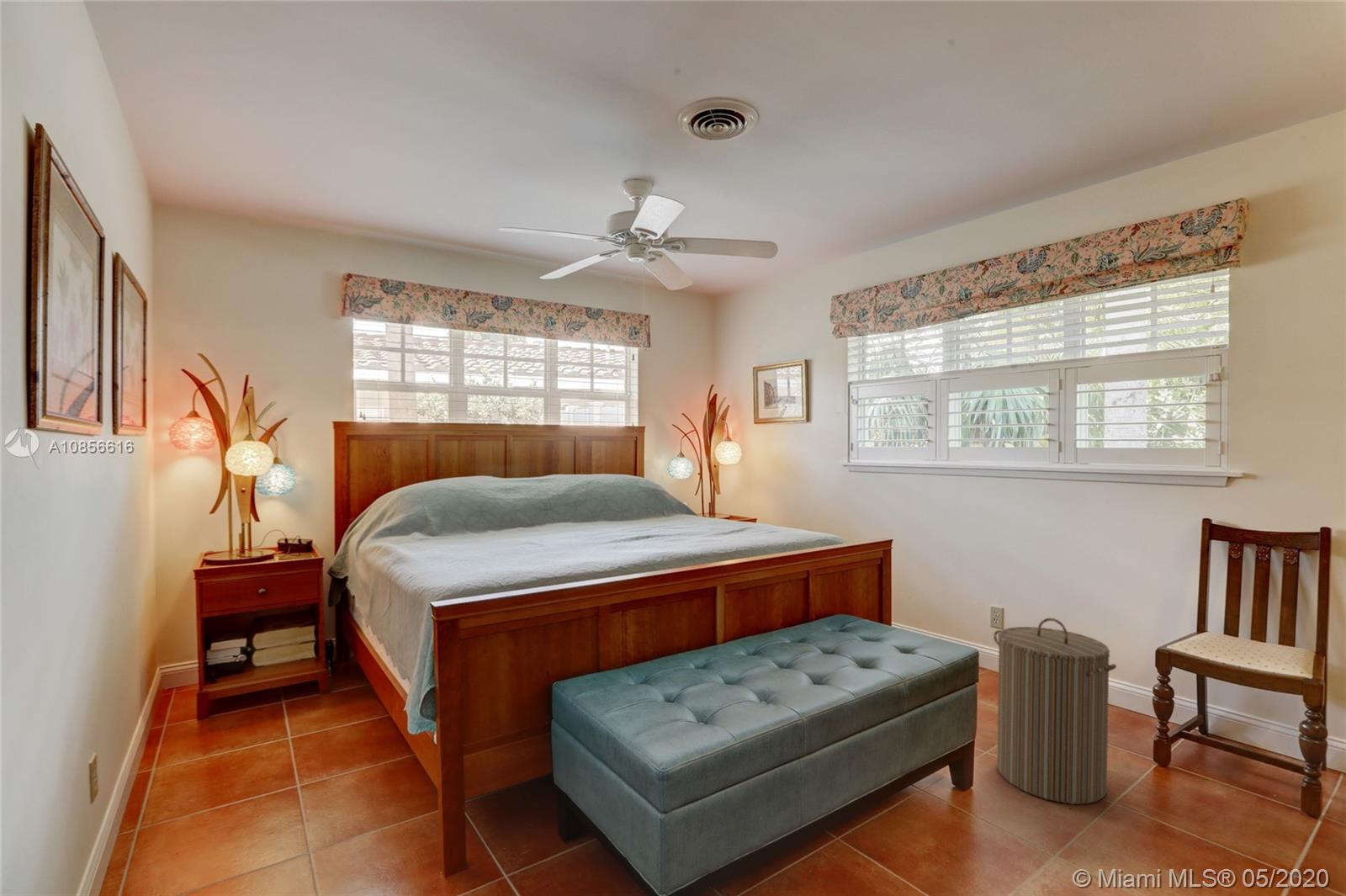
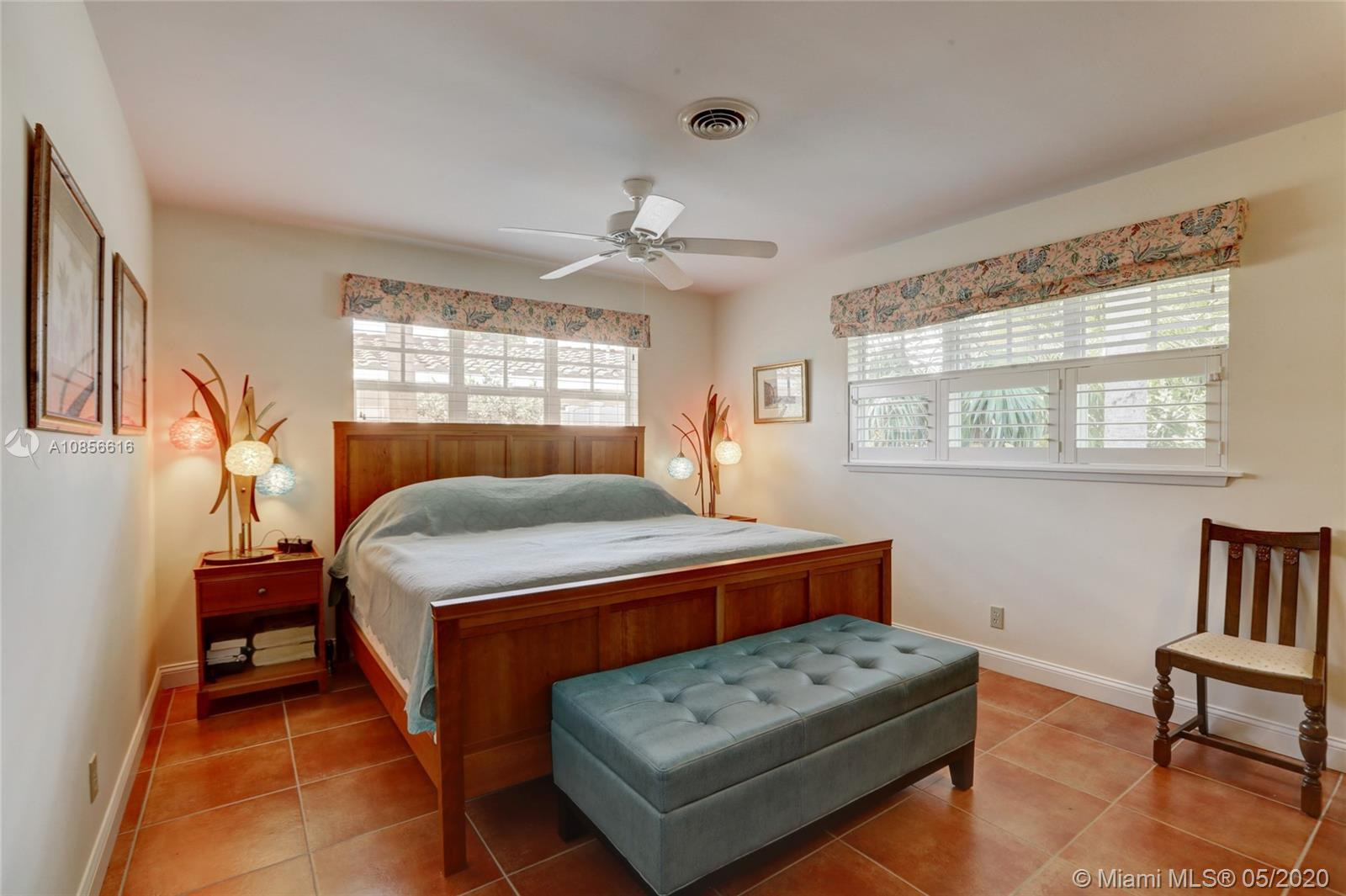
- laundry hamper [993,617,1117,805]
